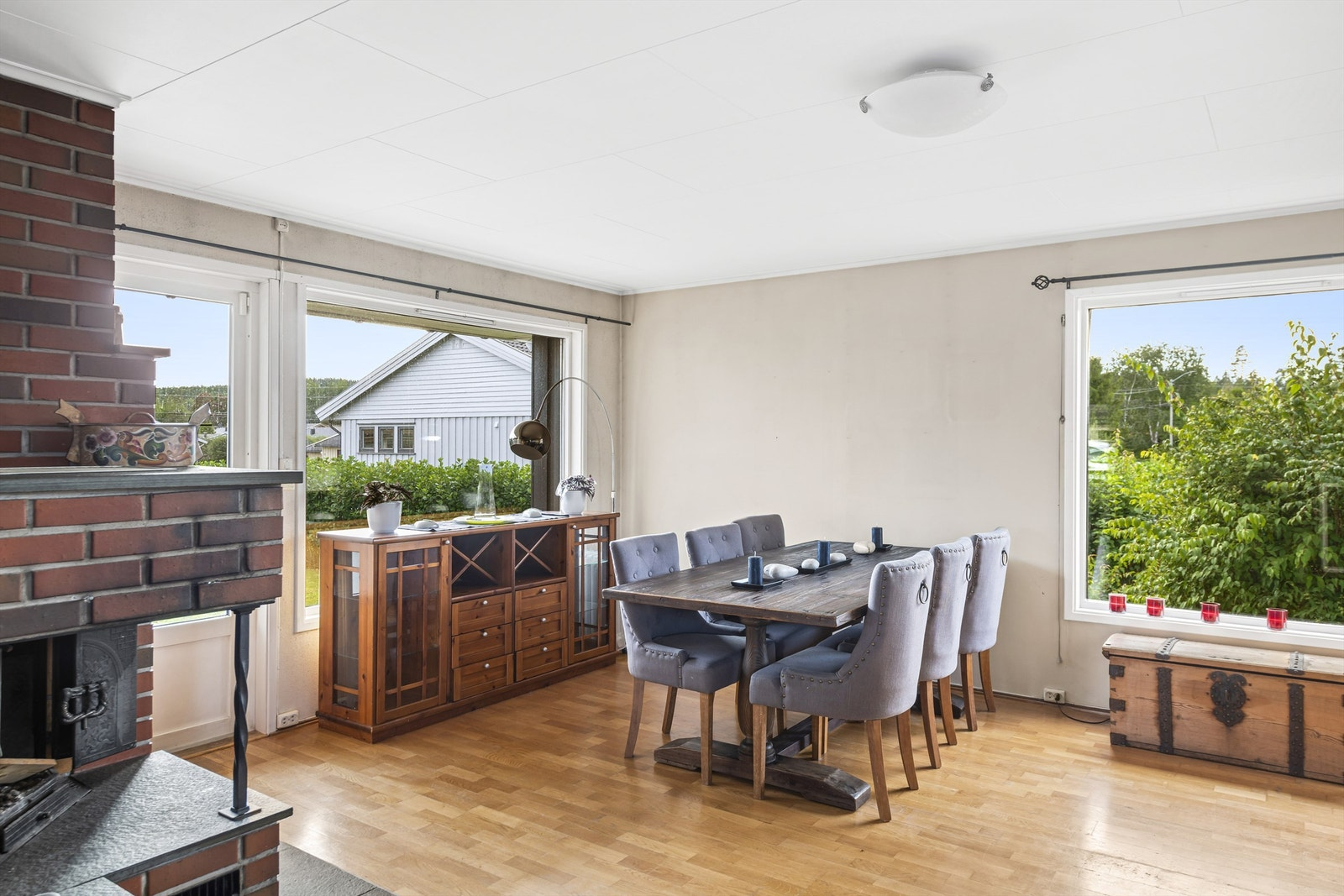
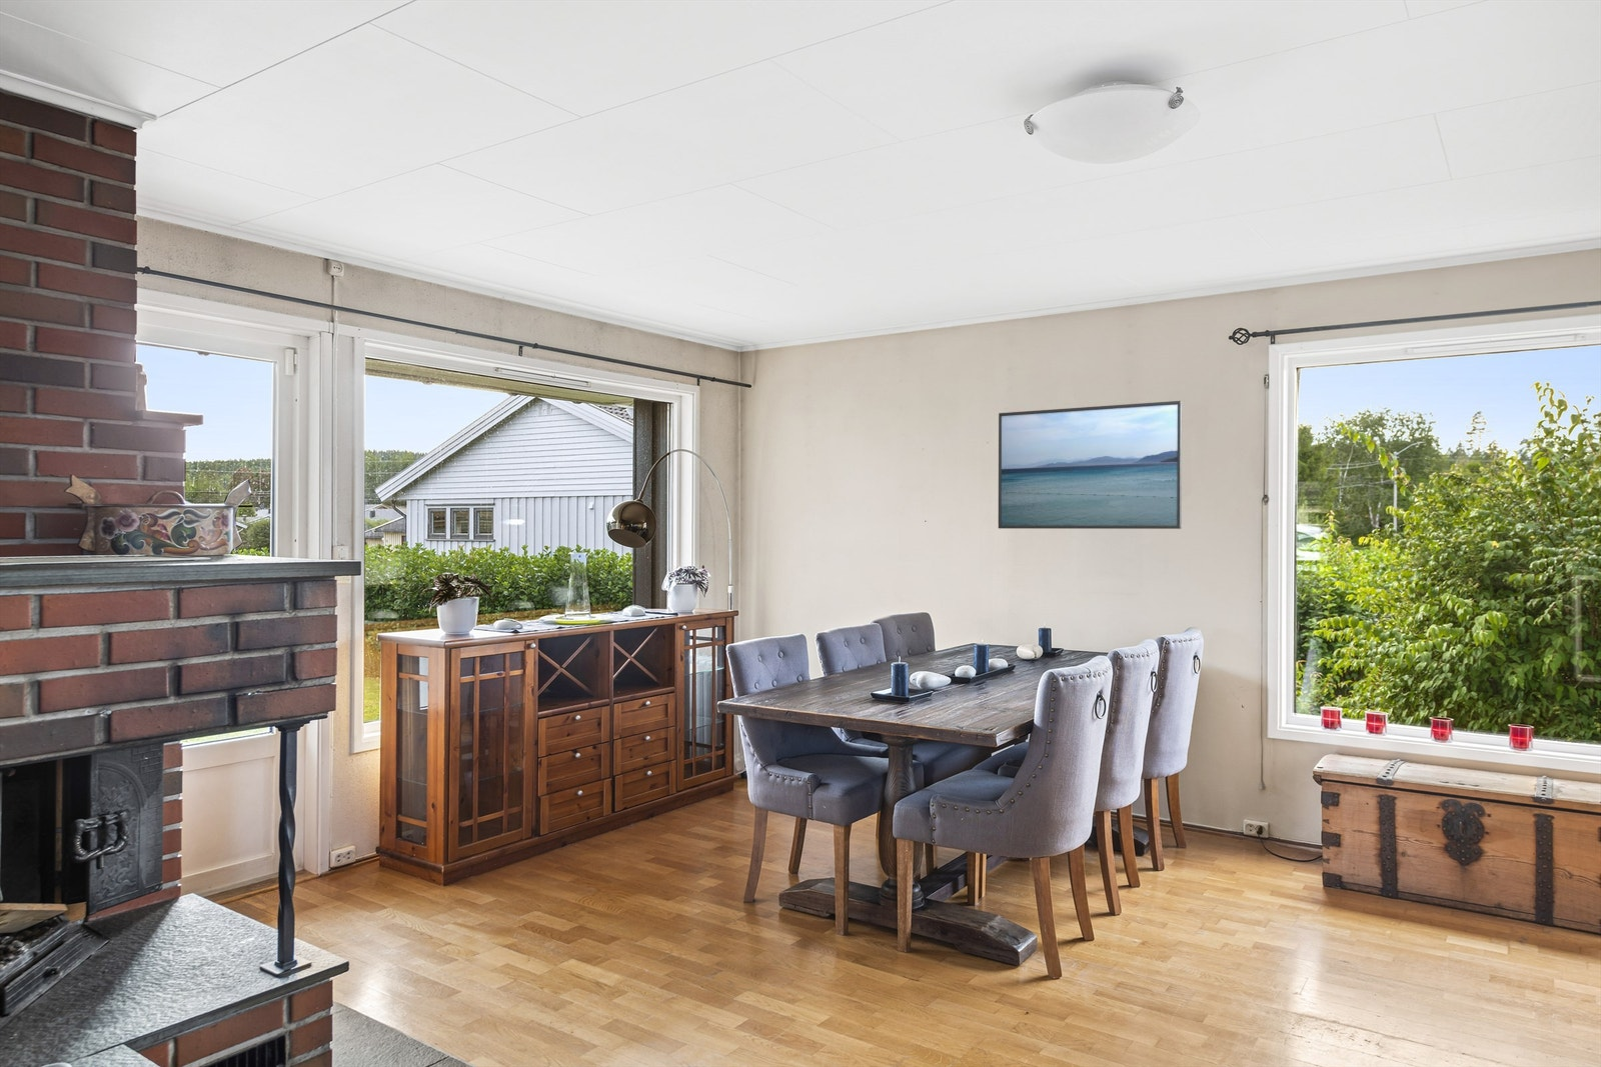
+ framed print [997,400,1183,530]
